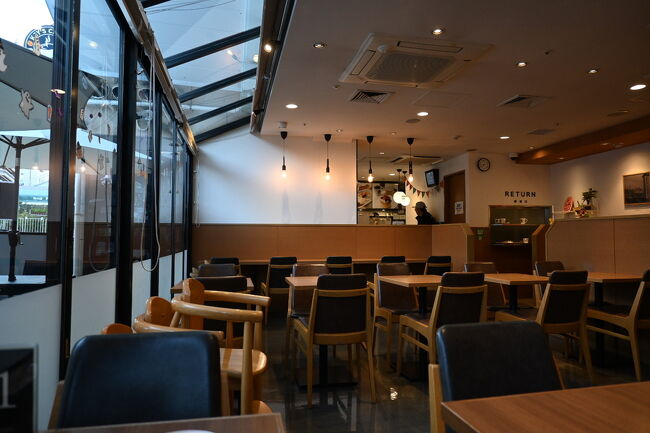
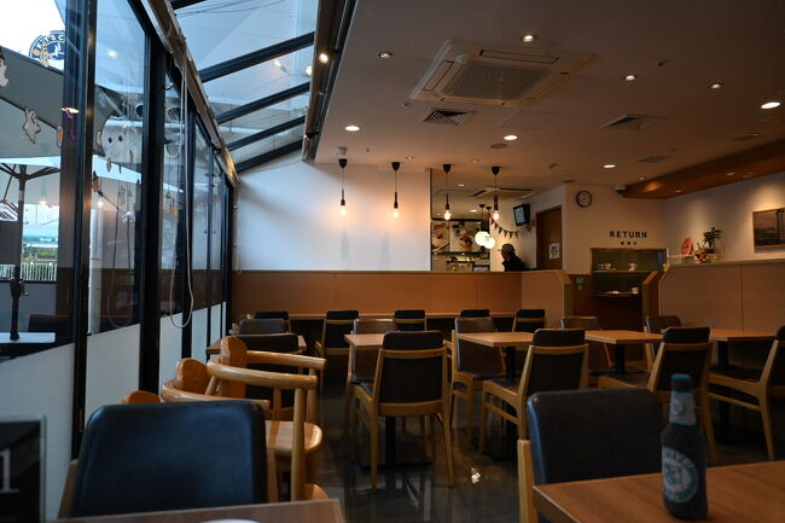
+ bottle [659,373,710,521]
